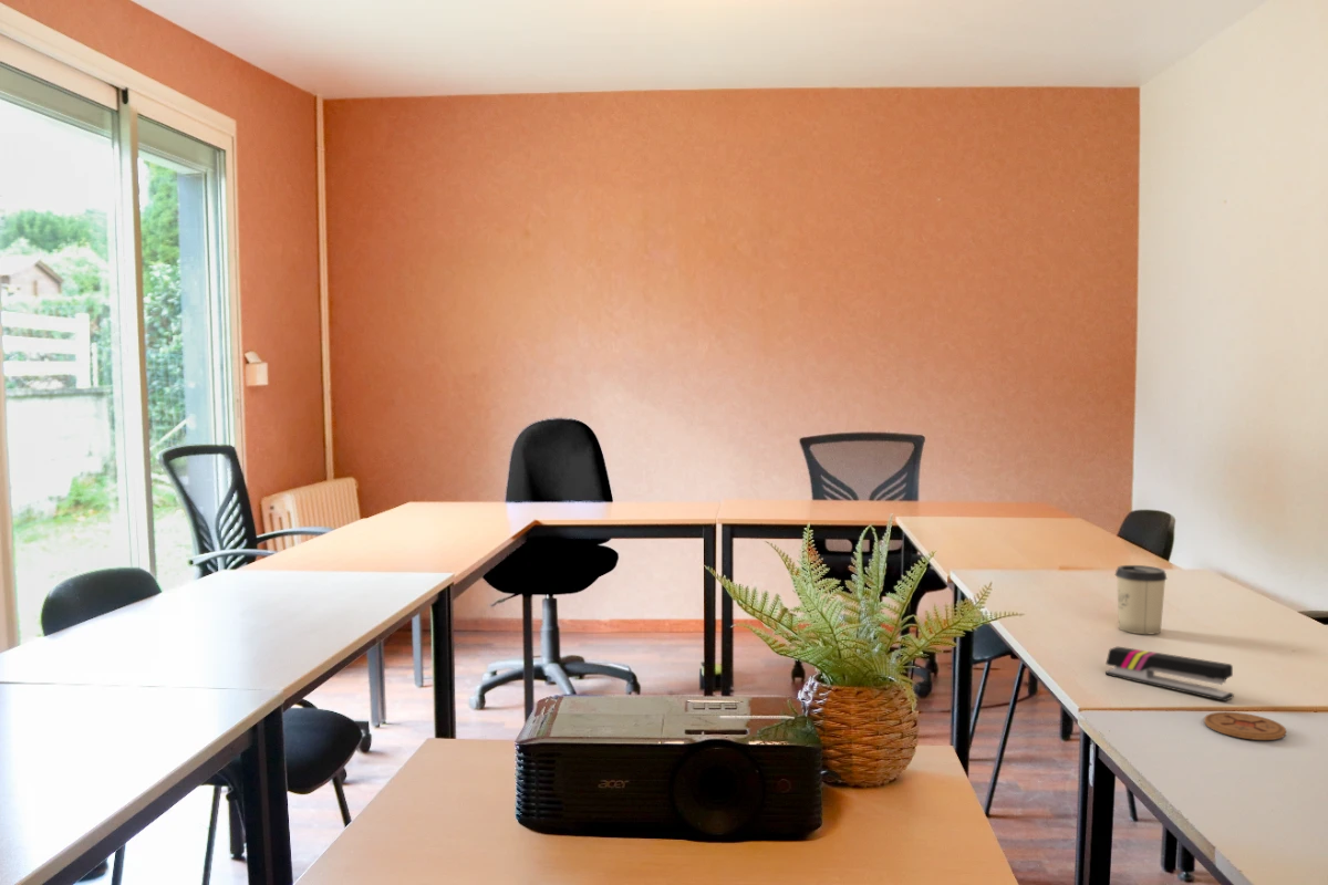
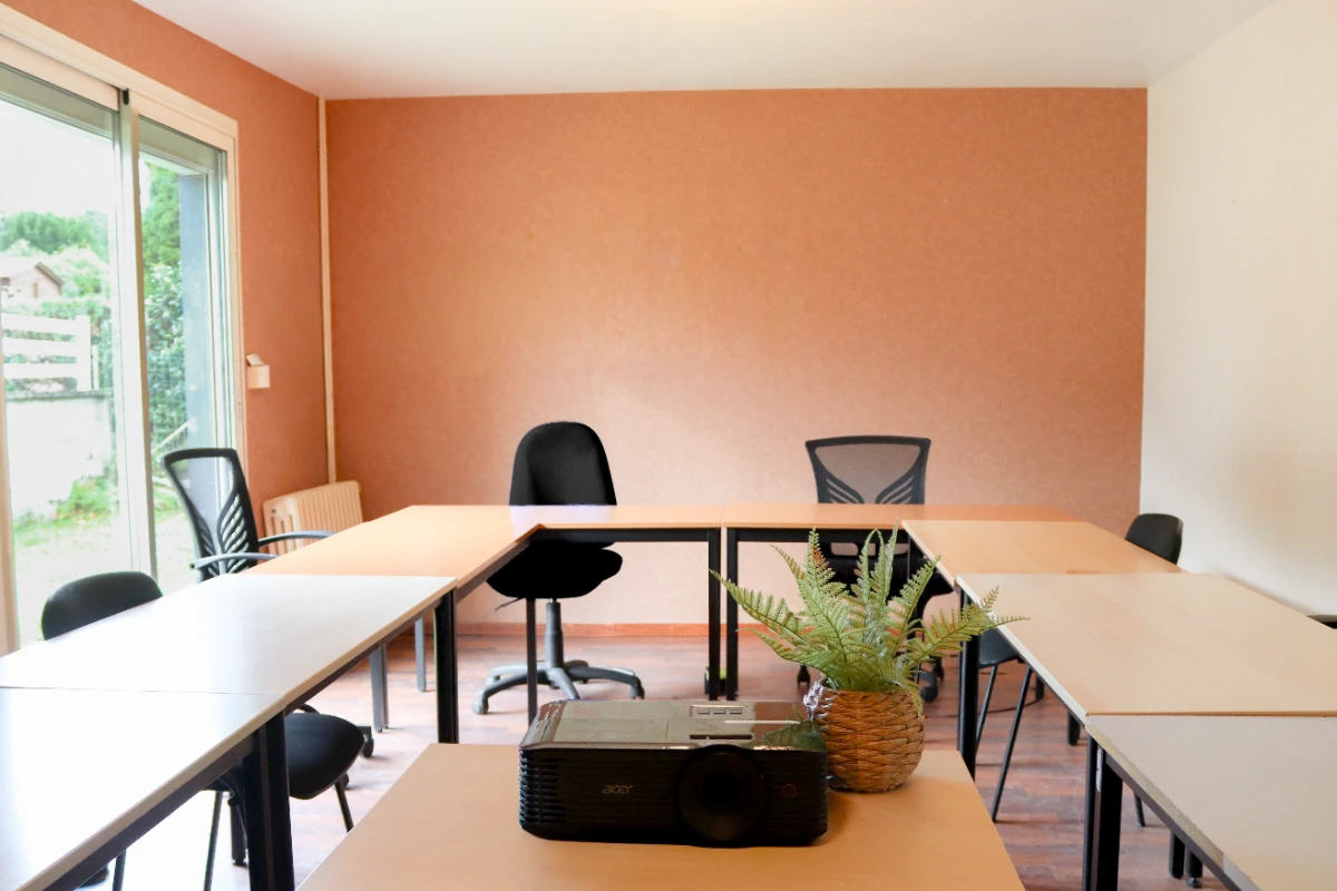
- cup [1114,564,1168,635]
- coaster [1203,711,1287,741]
- stapler [1104,646,1235,701]
